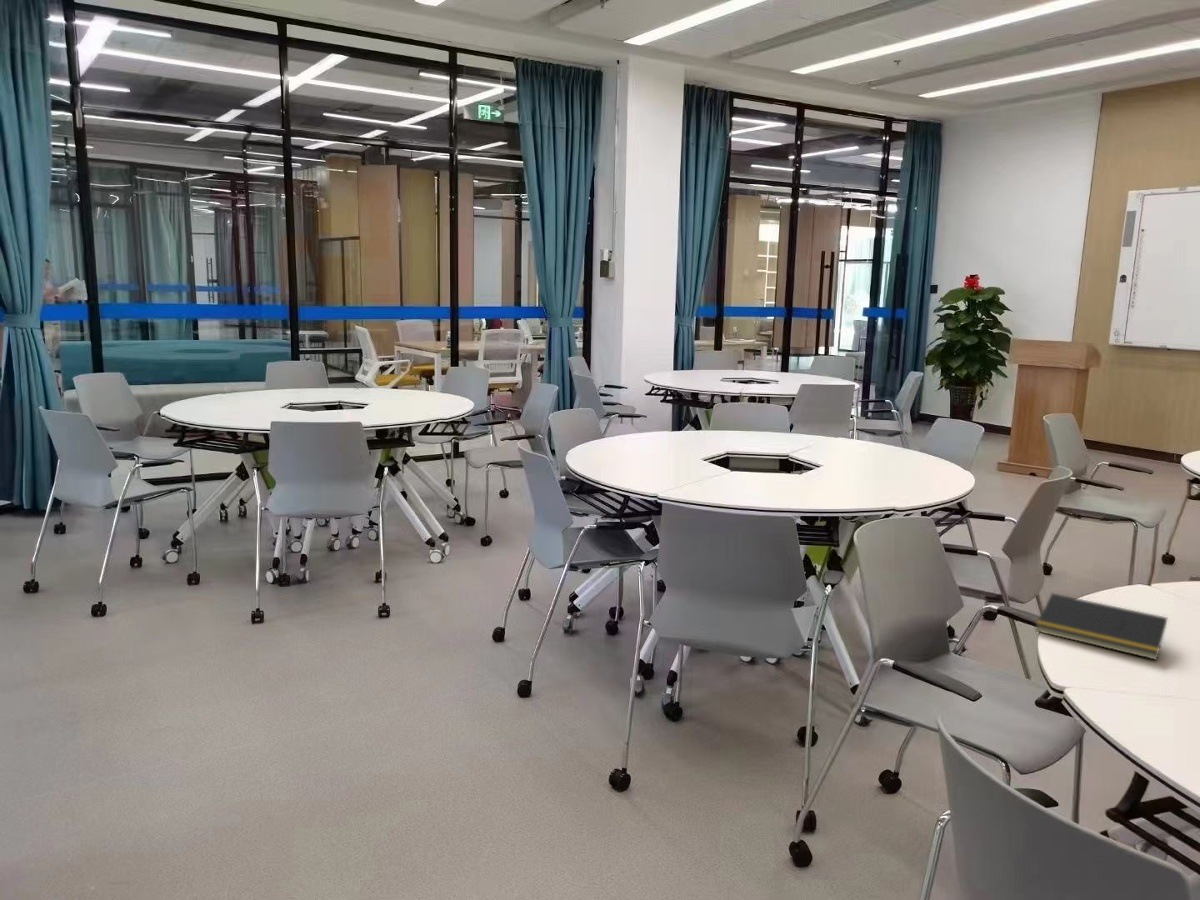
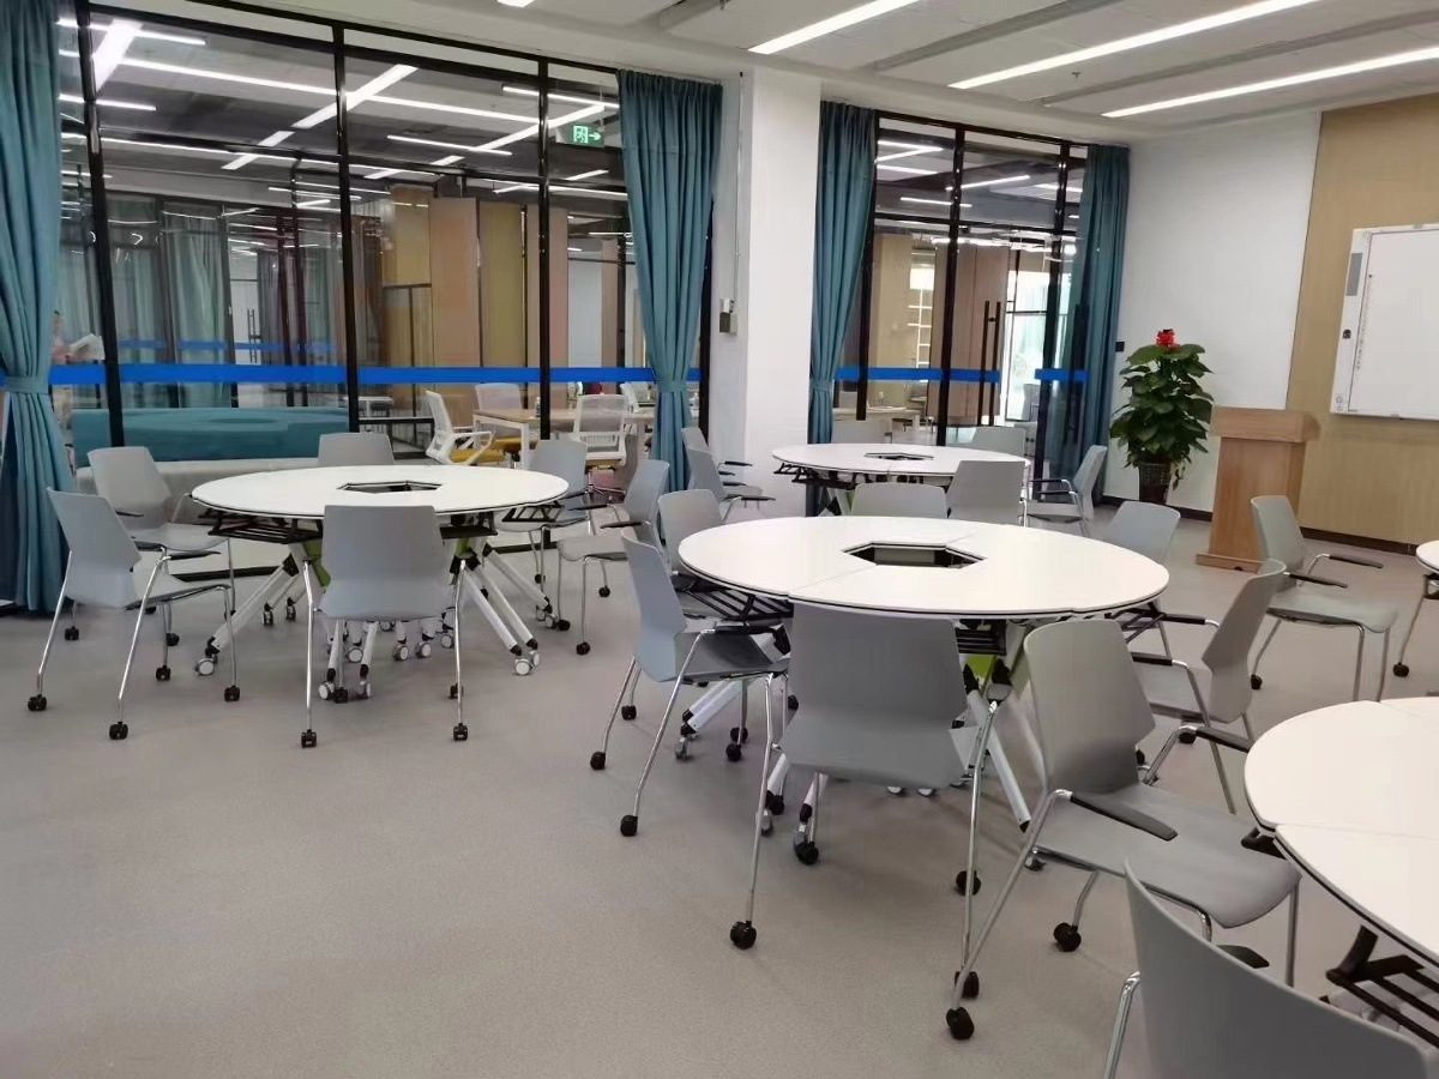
- notepad [1034,592,1168,661]
